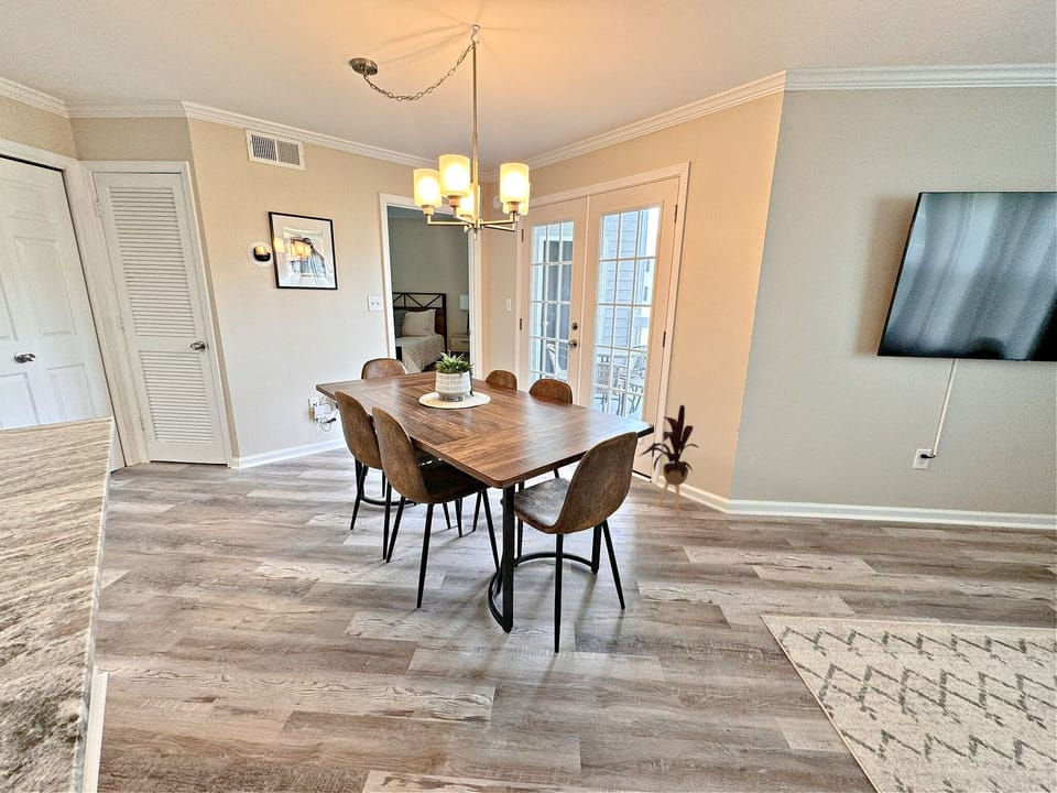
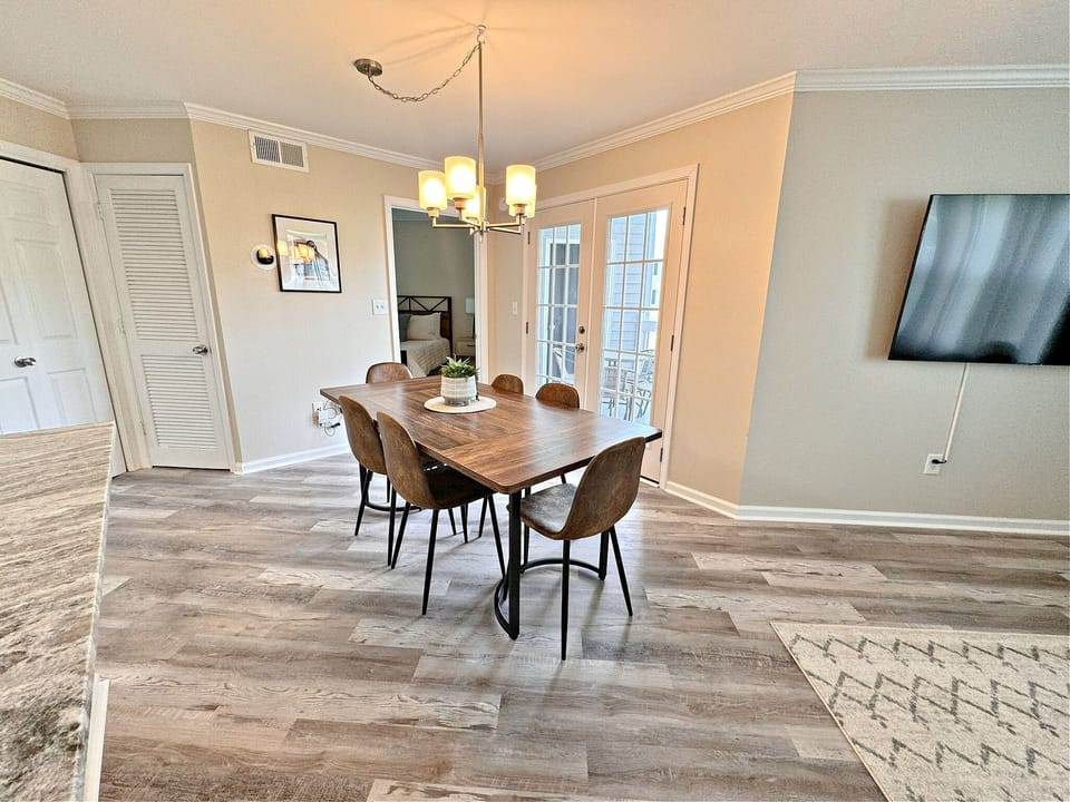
- house plant [636,404,700,514]
